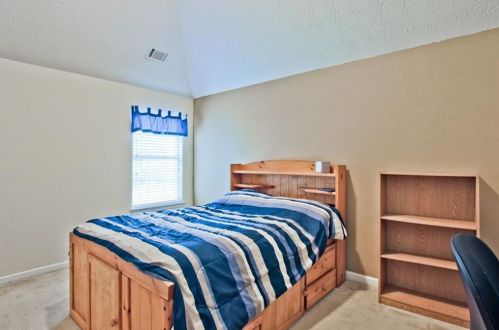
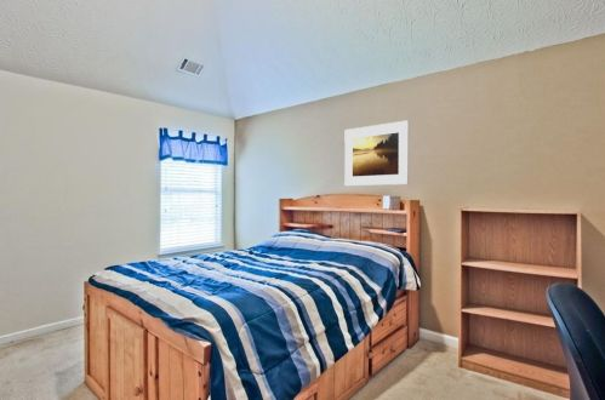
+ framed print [343,119,410,187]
